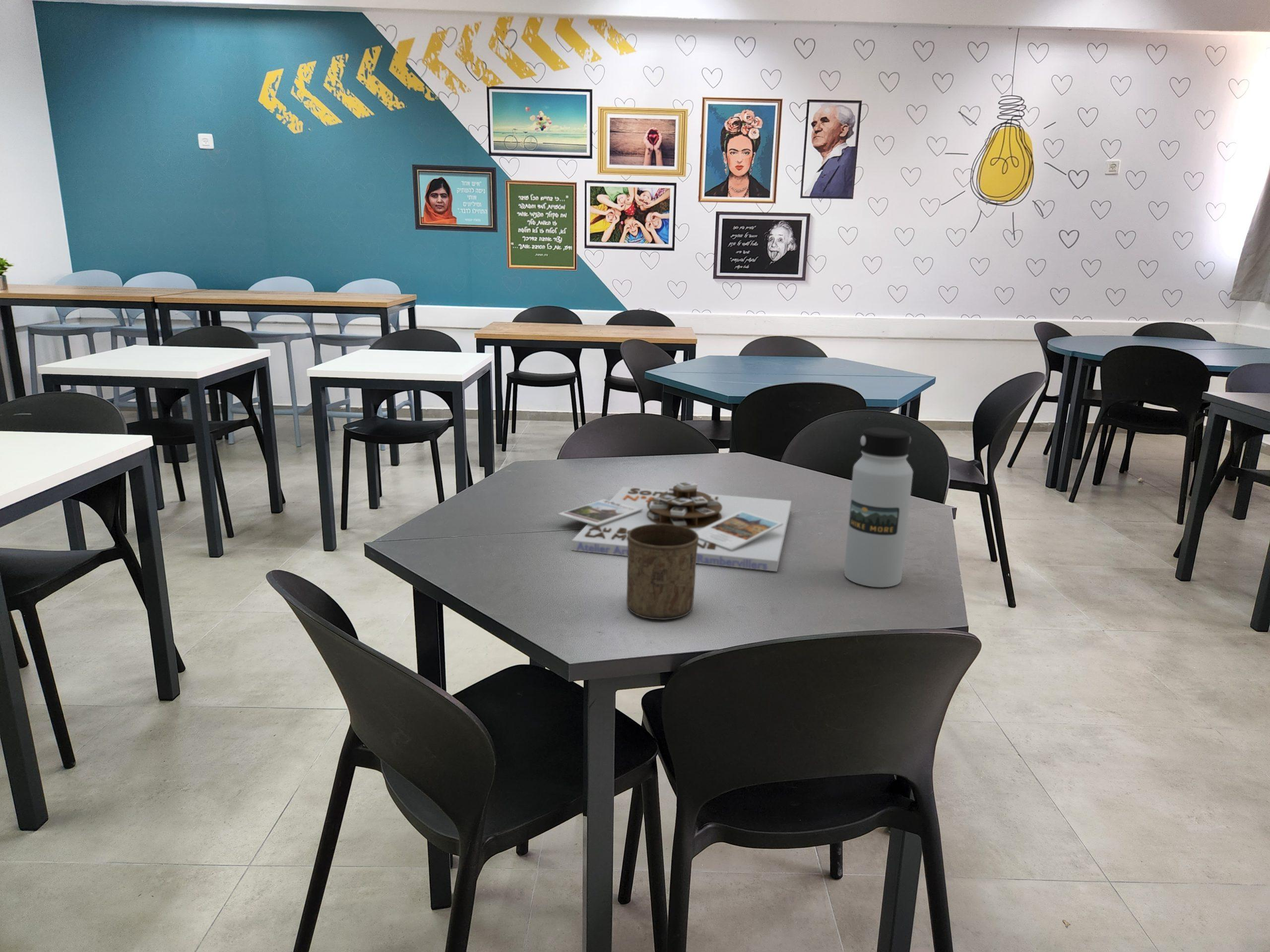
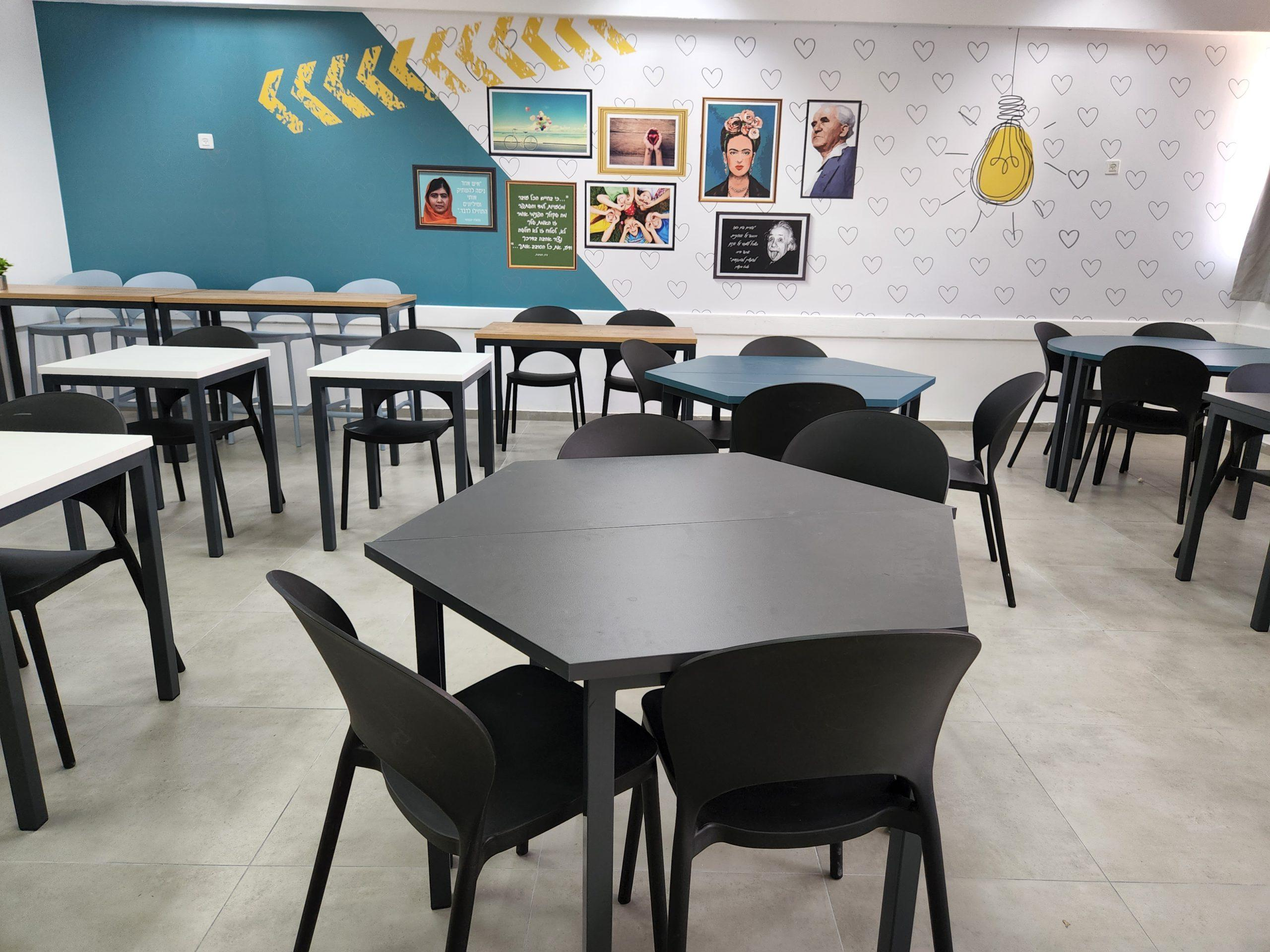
- board game [557,481,792,572]
- water bottle [843,427,914,588]
- cup [626,524,699,620]
